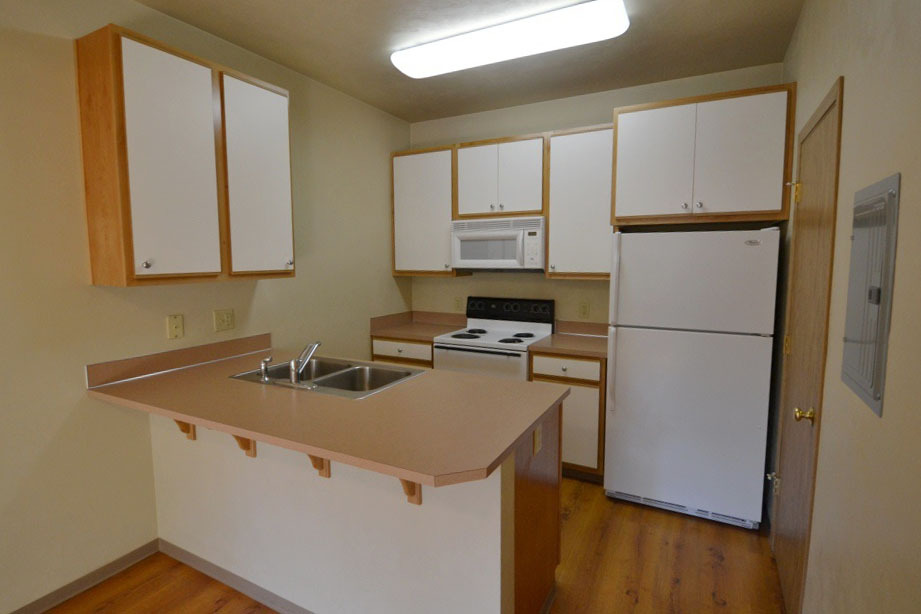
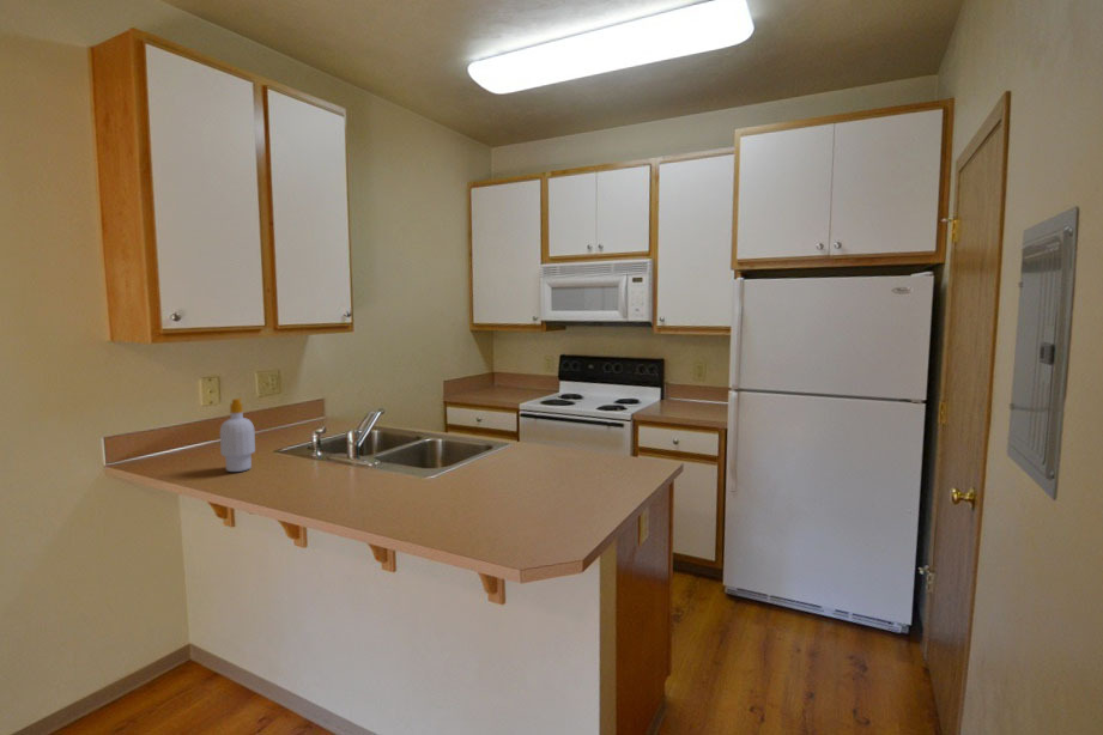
+ soap bottle [219,397,256,473]
